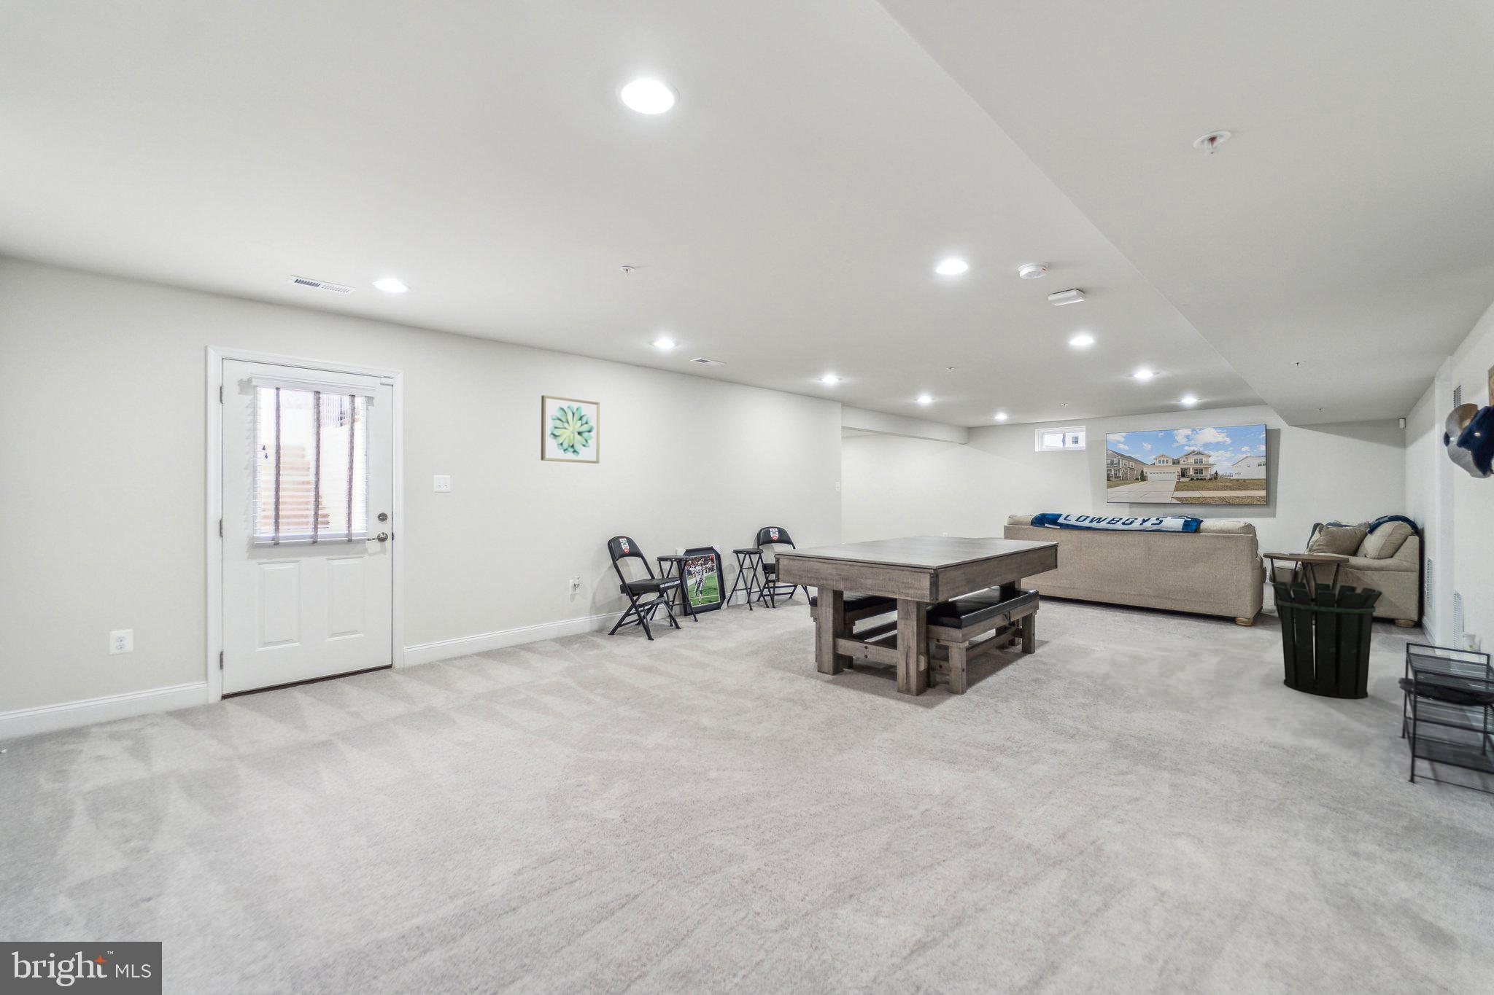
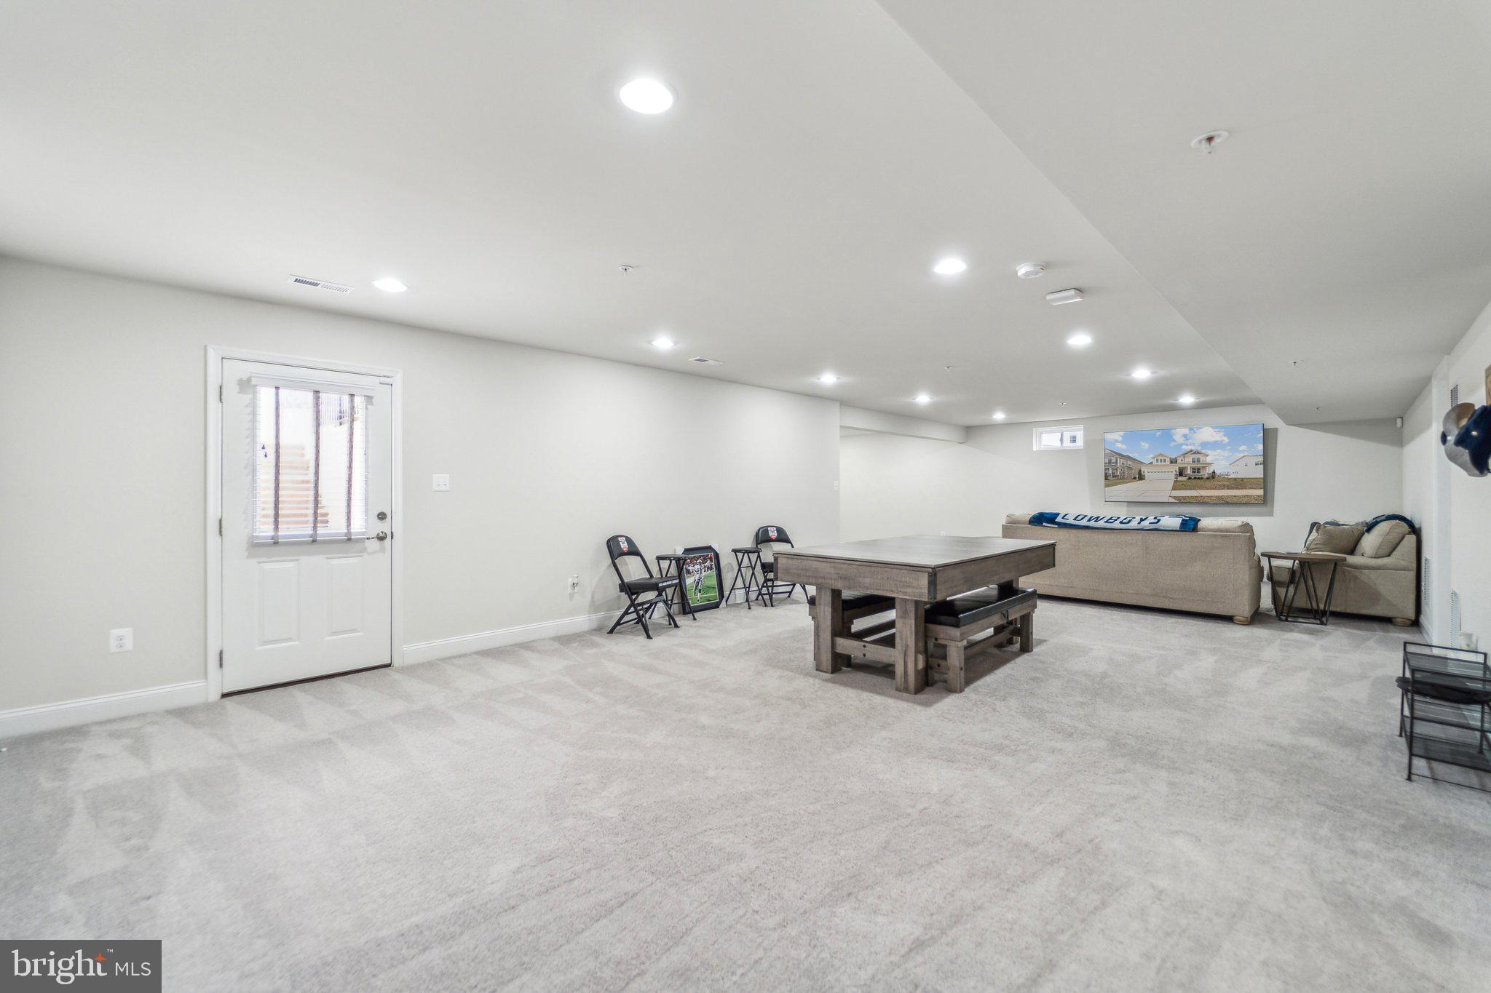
- wall art [541,394,600,464]
- waste bin [1272,582,1383,698]
